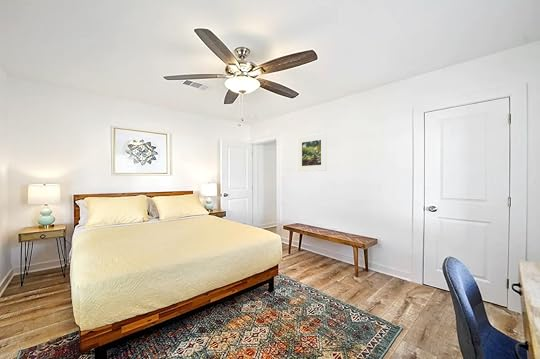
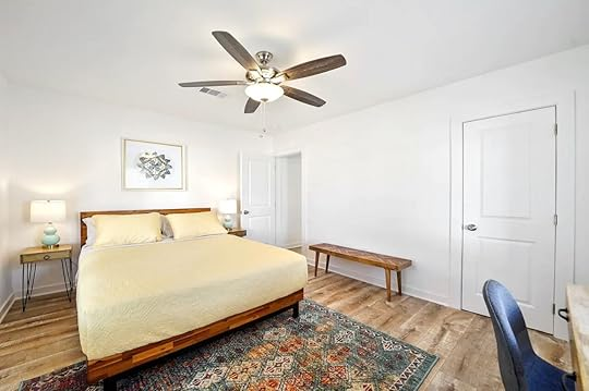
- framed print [297,132,327,172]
